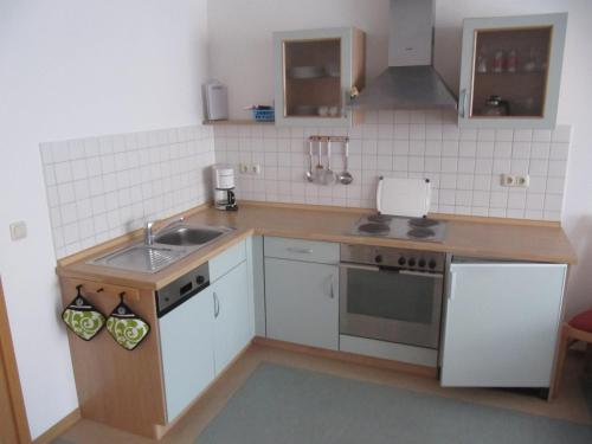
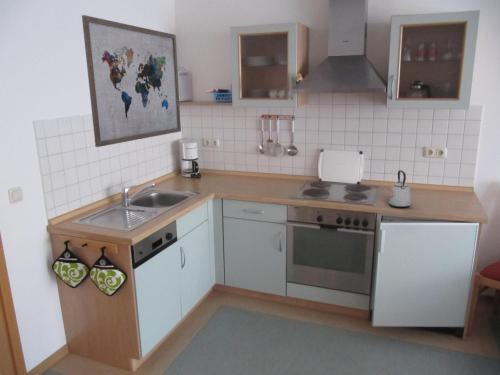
+ wall art [81,14,182,148]
+ kettle [388,169,412,209]
